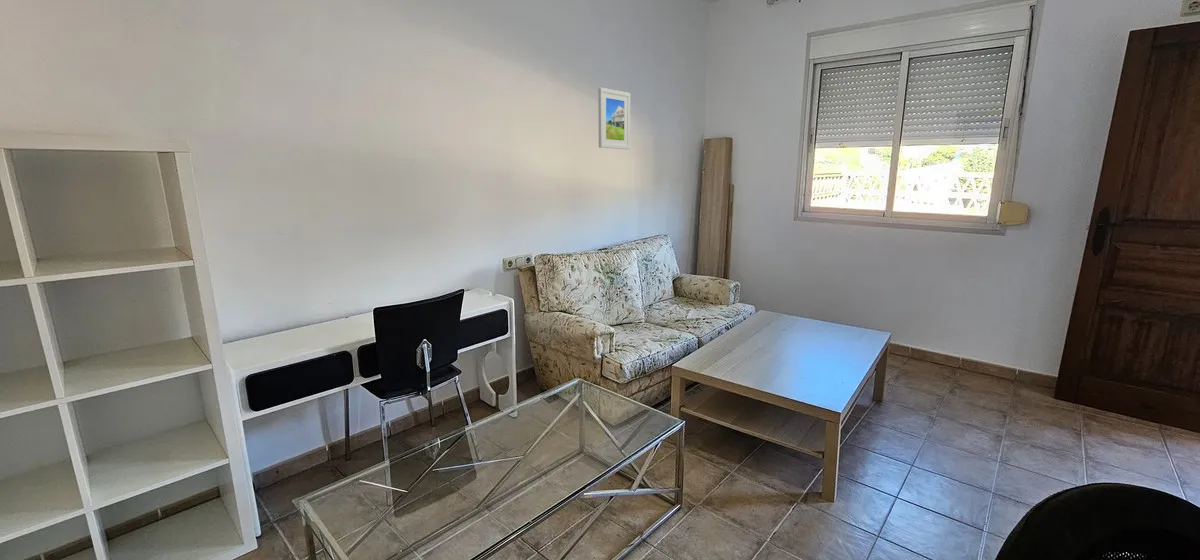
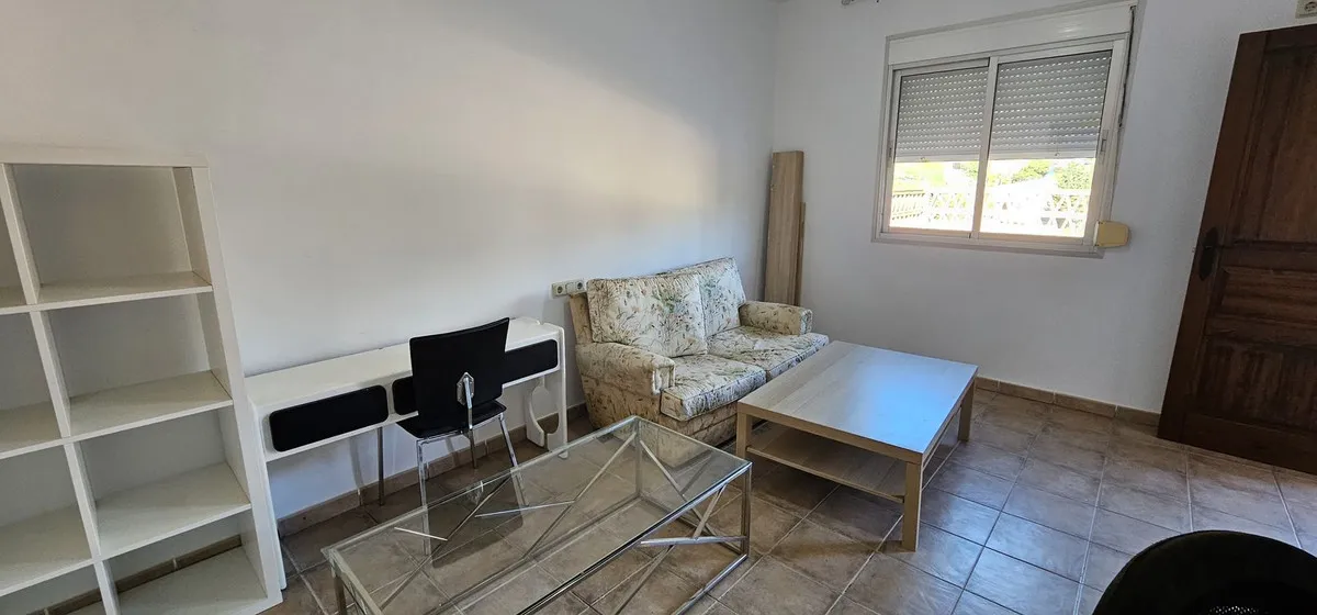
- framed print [597,87,631,150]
